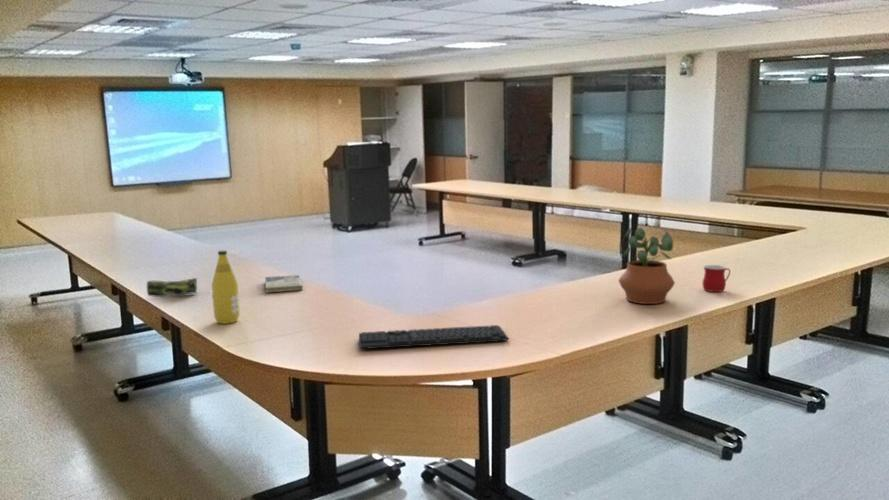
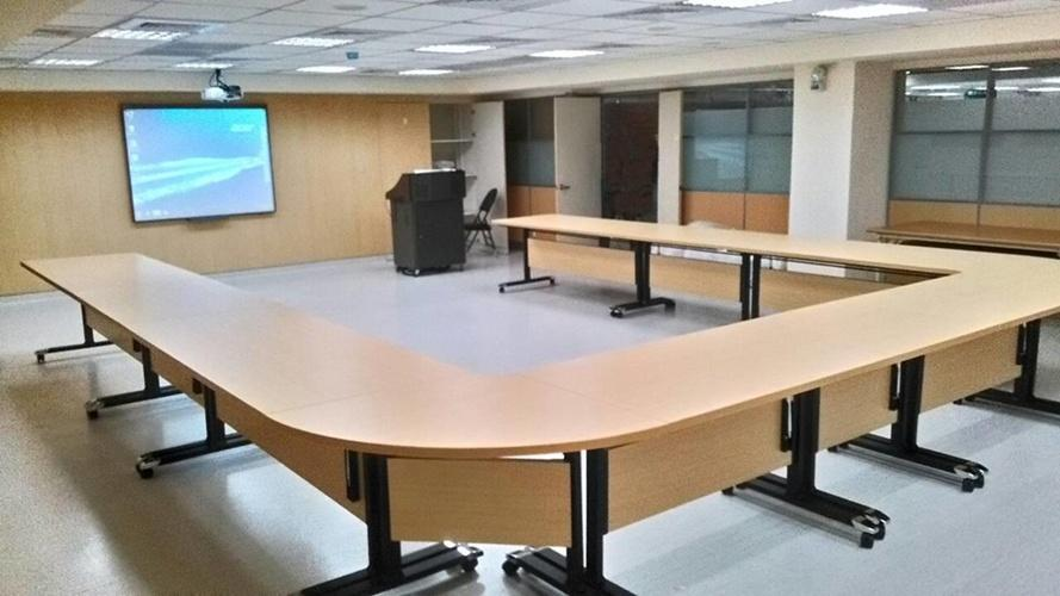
- pencil case [146,276,199,298]
- potted plant [617,227,676,305]
- mug [701,264,731,293]
- bottle [211,250,241,325]
- book [264,274,303,294]
- keyboard [358,324,510,350]
